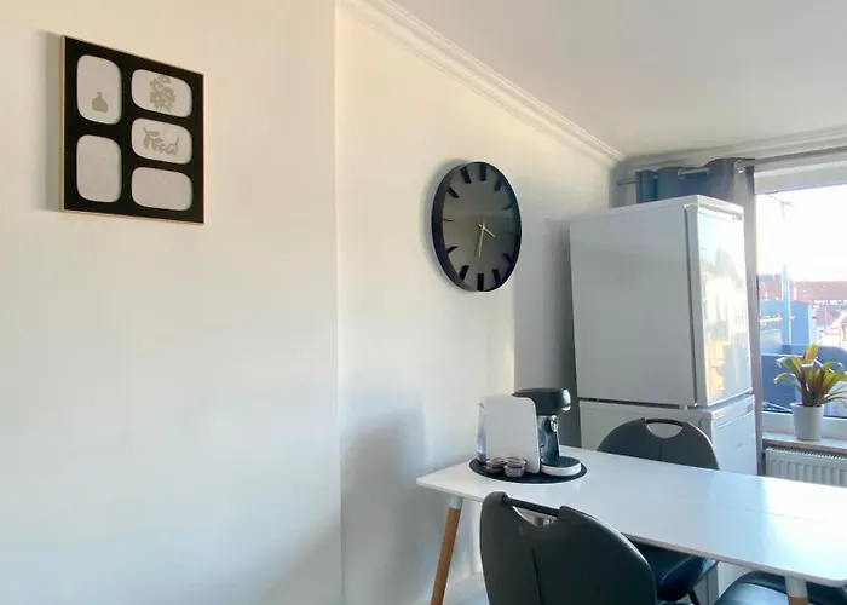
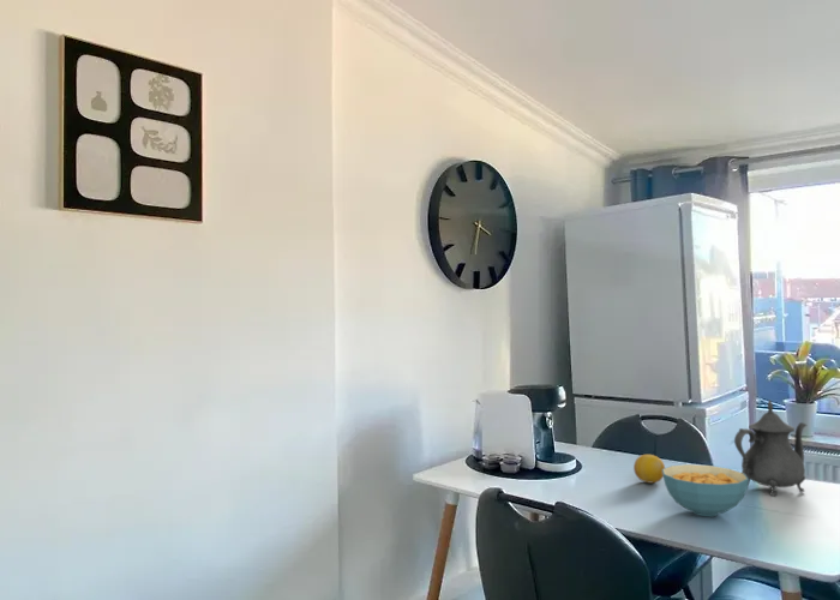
+ cereal bowl [662,463,749,517]
+ teapot [733,398,808,497]
+ fruit [632,454,666,484]
